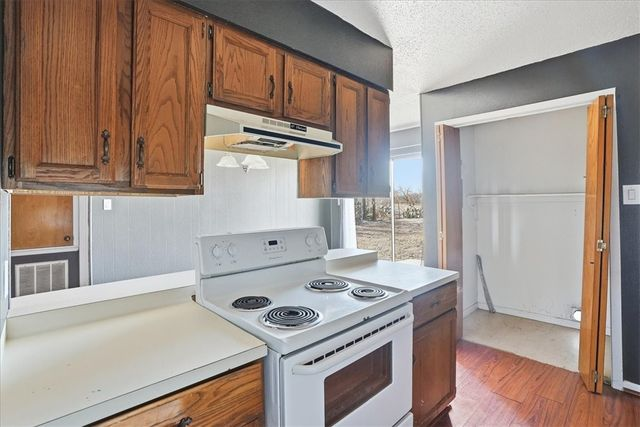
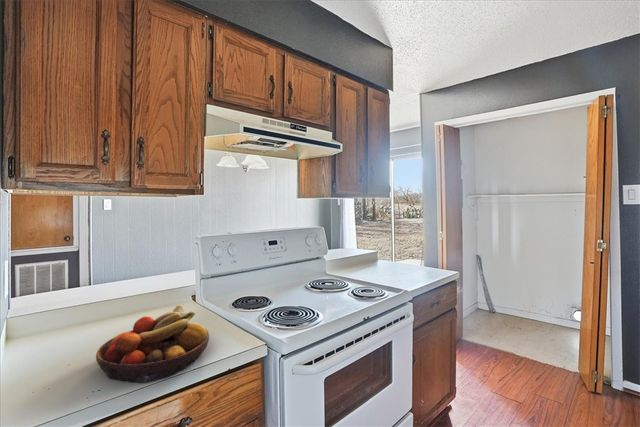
+ fruit bowl [95,303,210,383]
